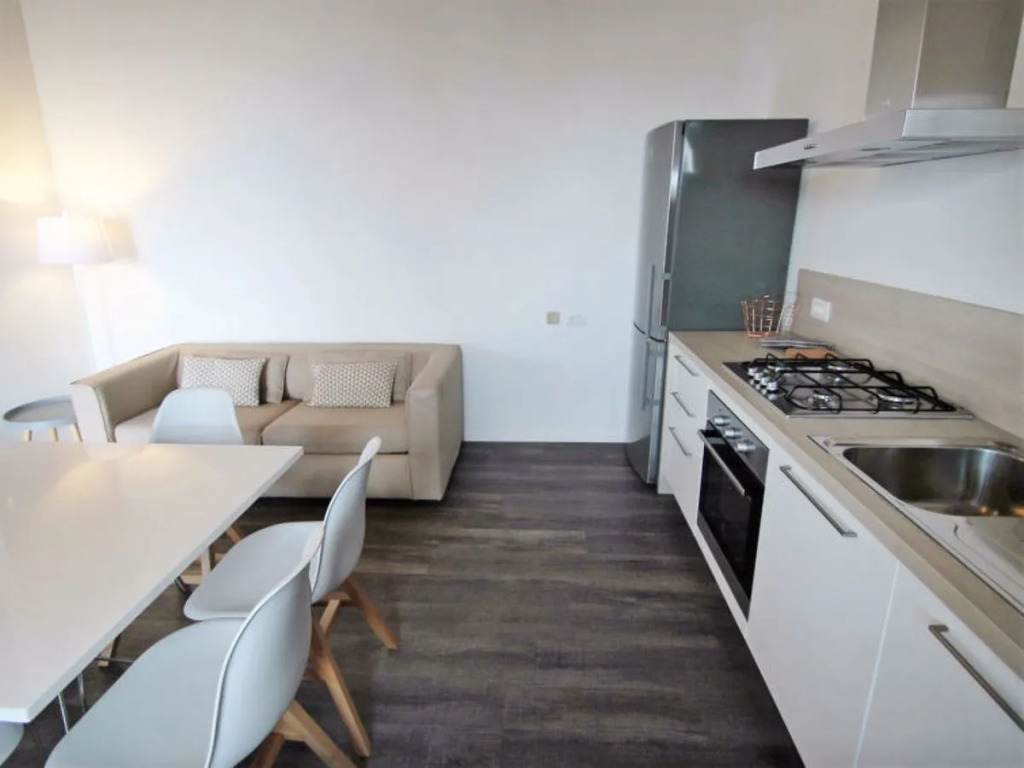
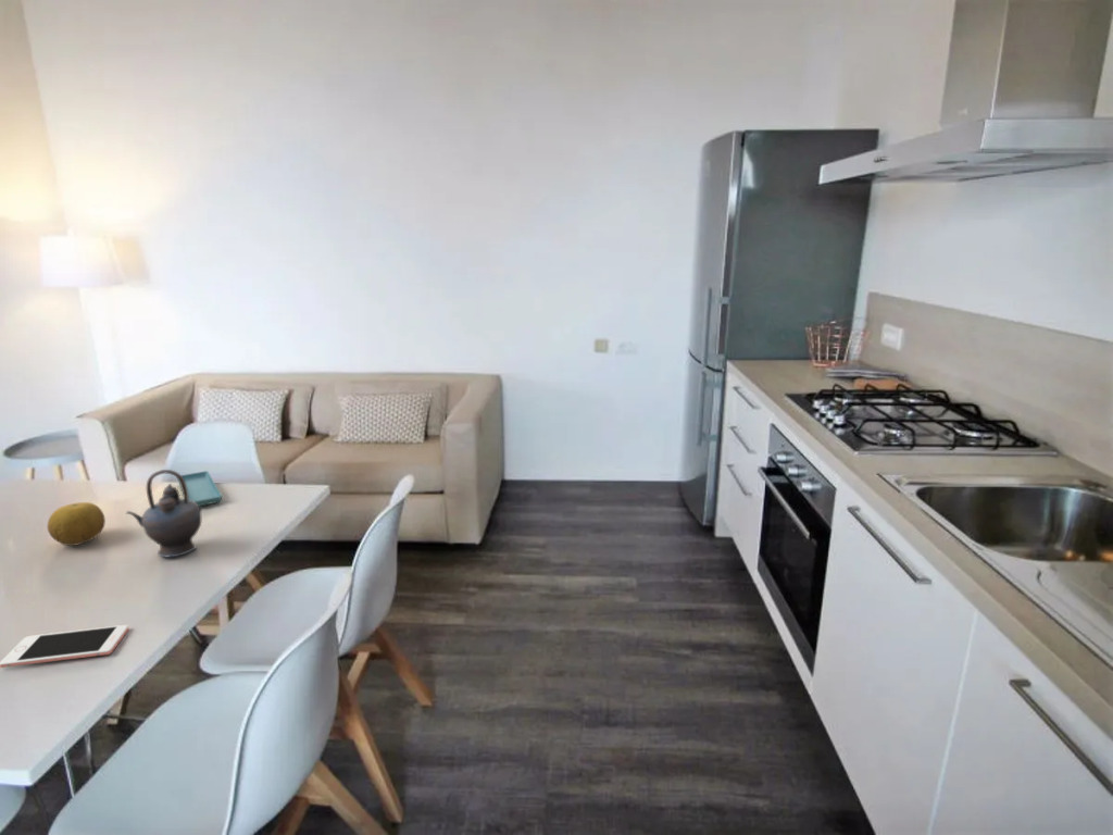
+ fruit [47,501,107,547]
+ teapot [125,469,202,558]
+ cell phone [0,624,129,669]
+ saucer [175,470,224,507]
